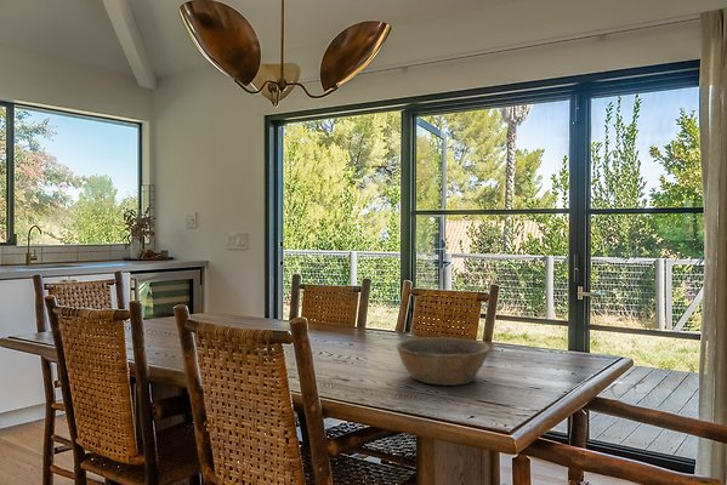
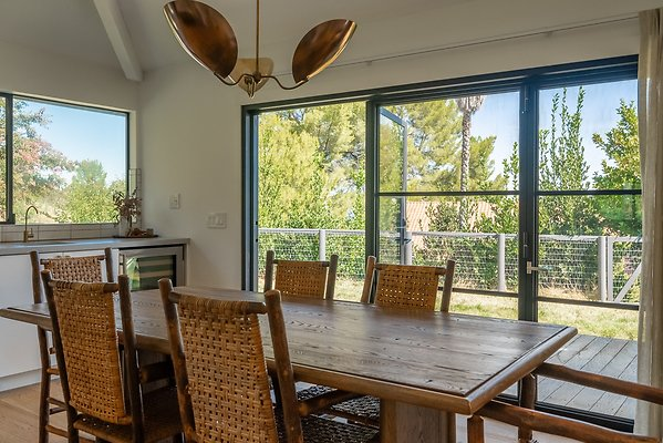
- bowl [394,337,490,387]
